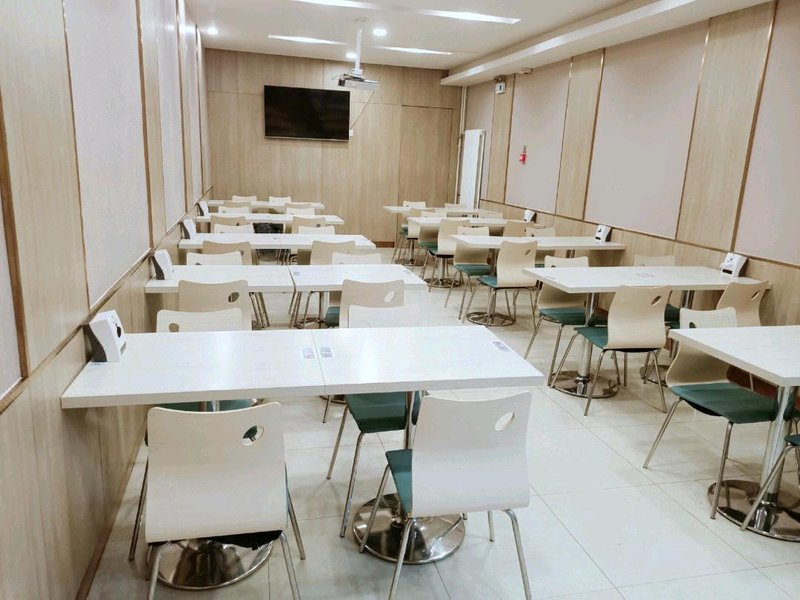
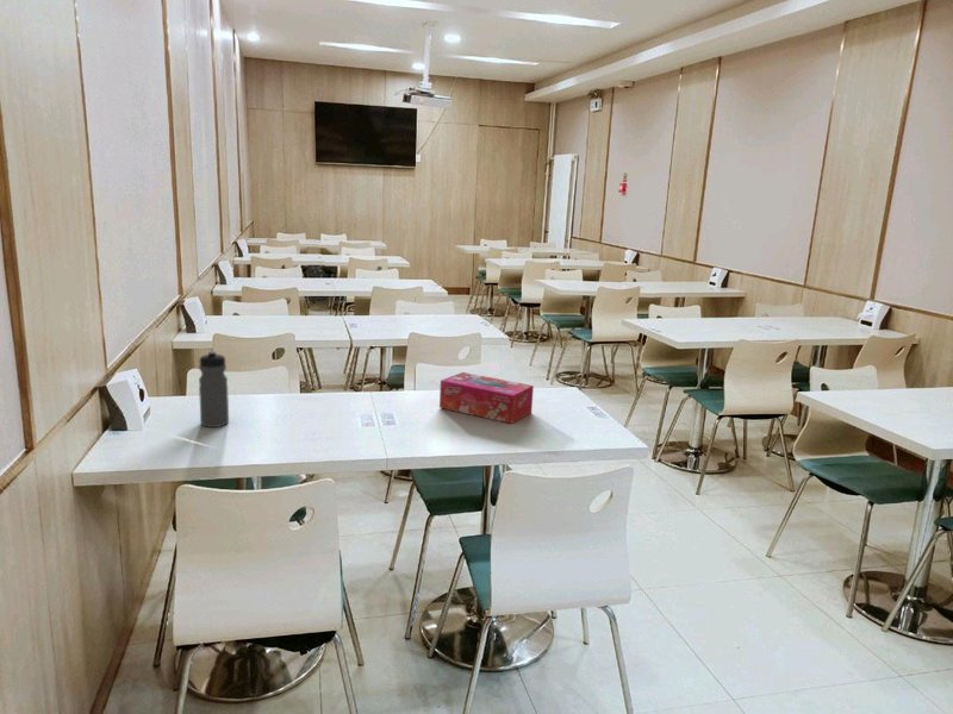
+ water bottle [198,350,230,428]
+ tissue box [438,371,535,425]
